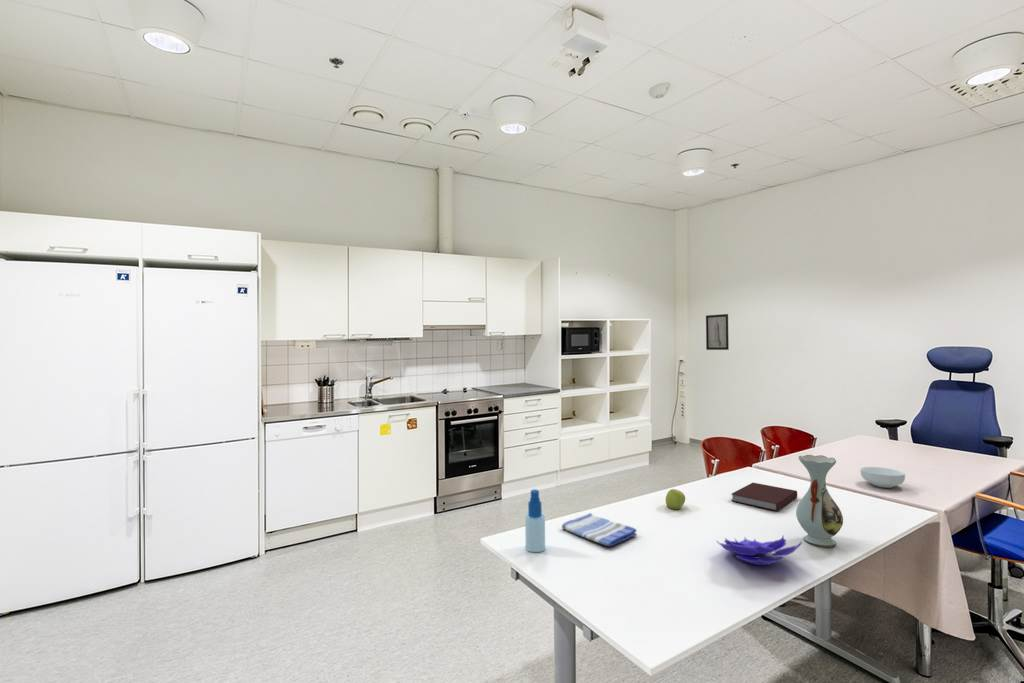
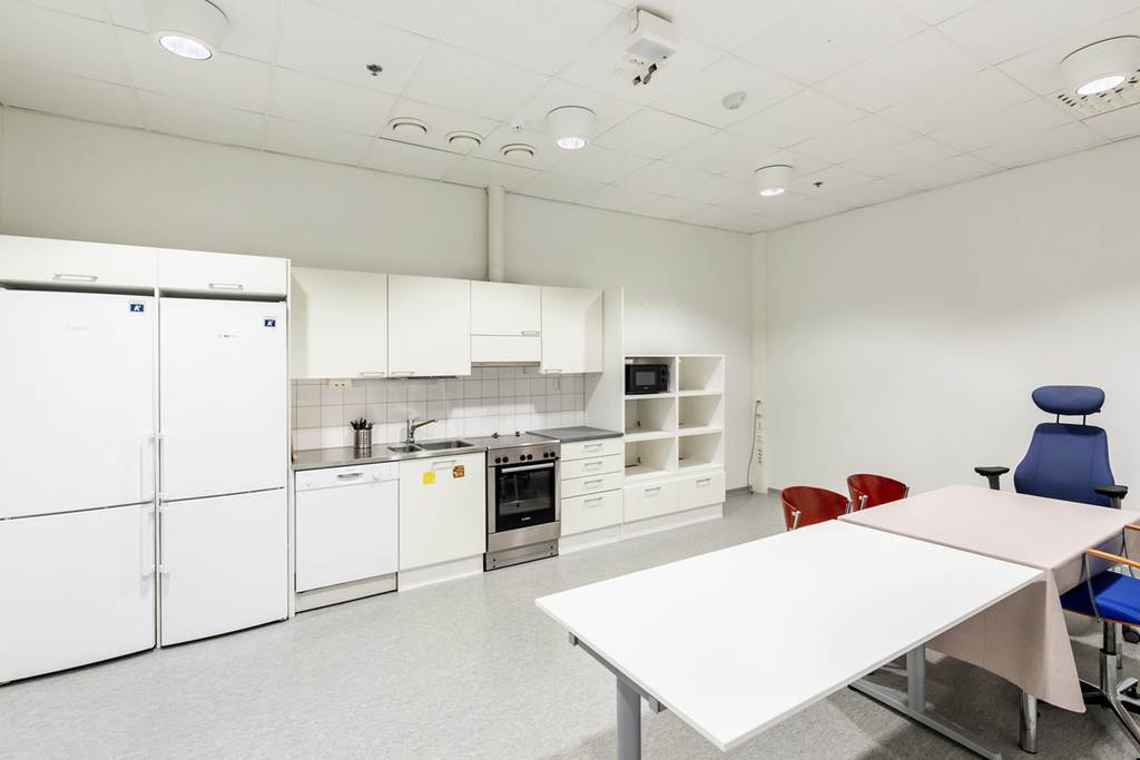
- decorative bowl [715,535,803,566]
- wall art [705,313,730,351]
- dish towel [561,512,638,547]
- notebook [730,482,798,512]
- cereal bowl [859,466,906,489]
- vase [795,454,844,548]
- spray bottle [524,488,546,553]
- apple [665,488,686,511]
